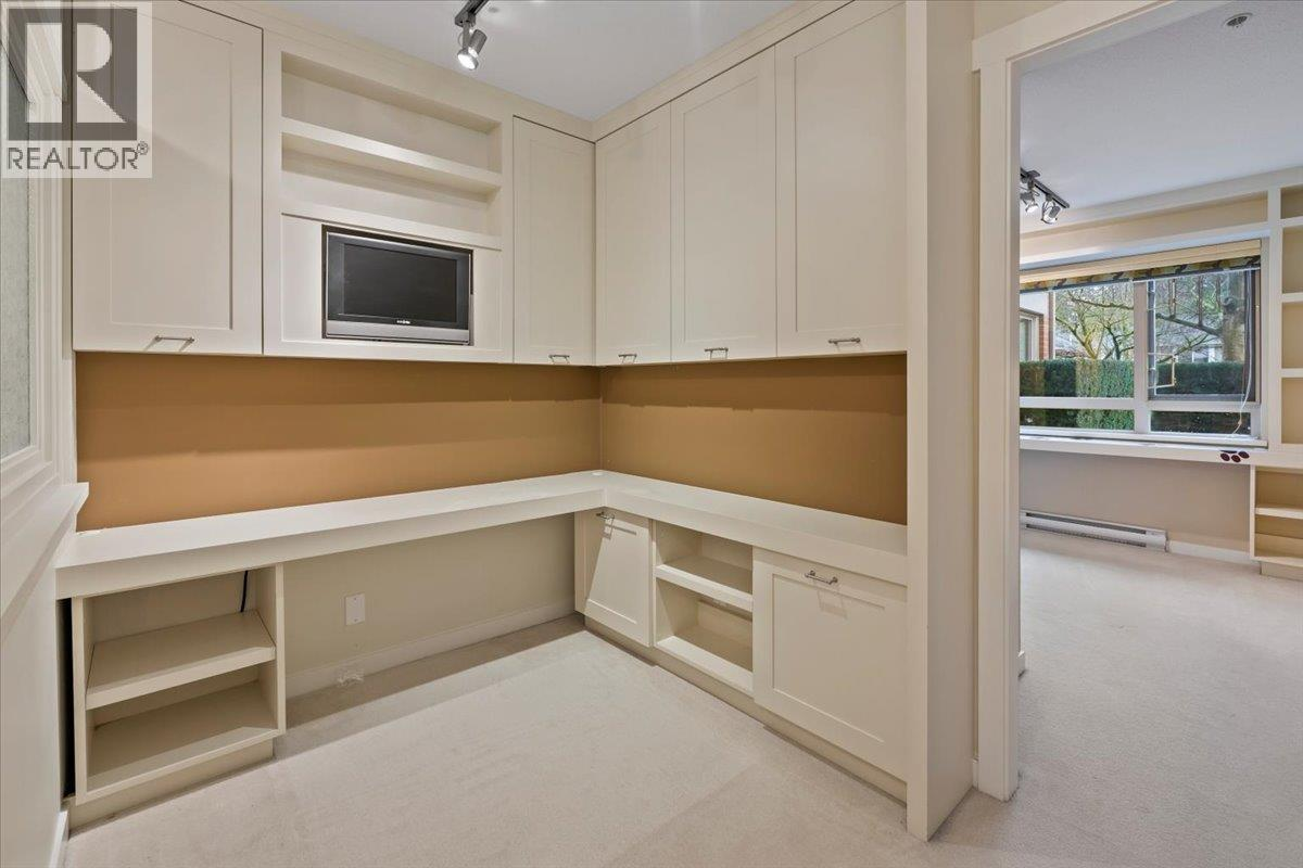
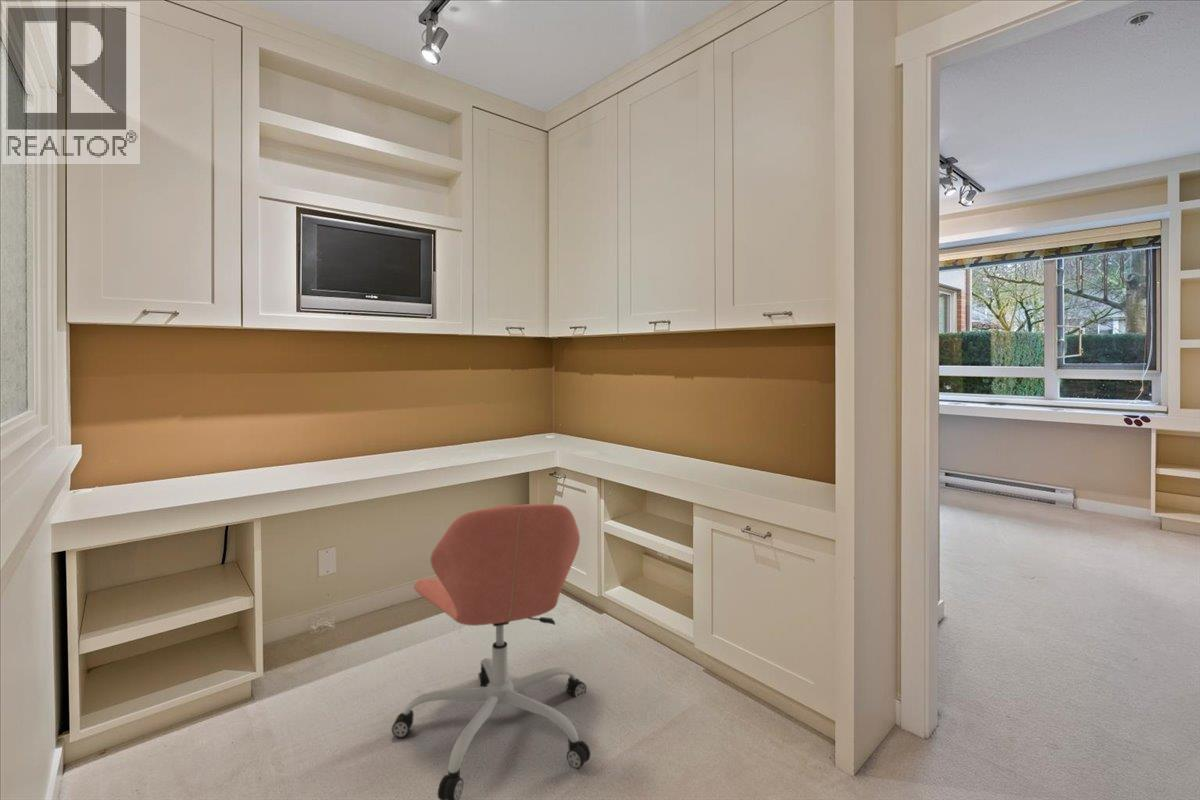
+ office chair [391,503,592,800]
